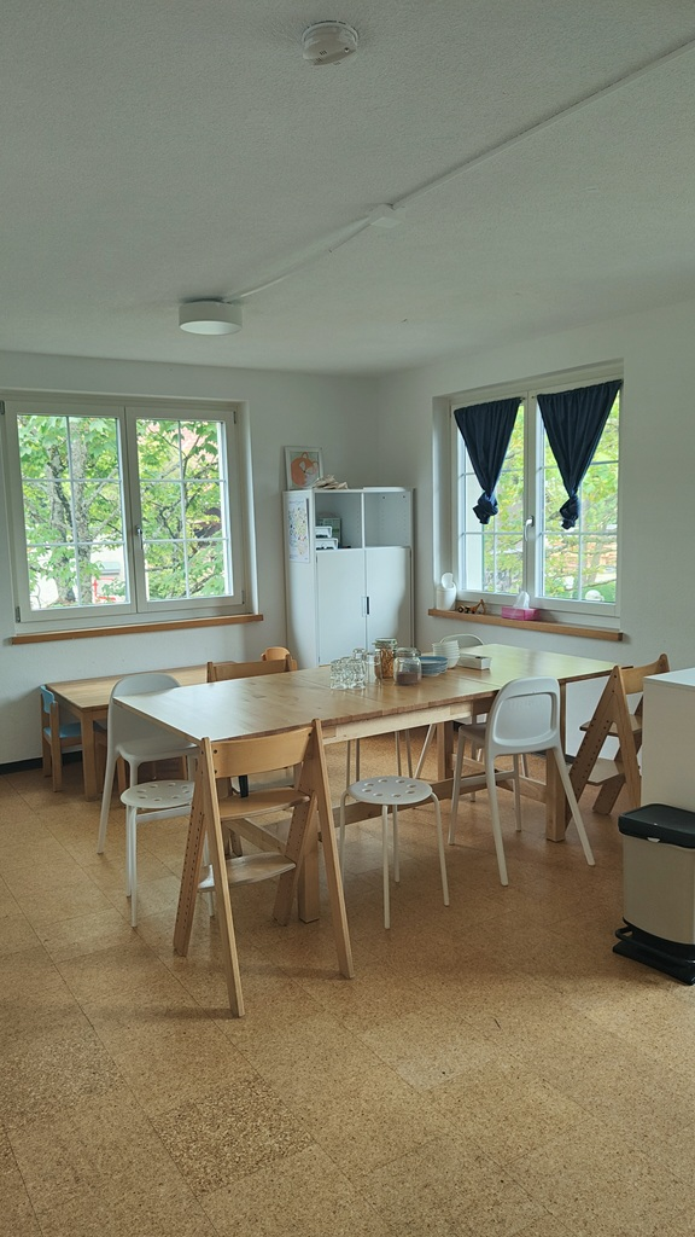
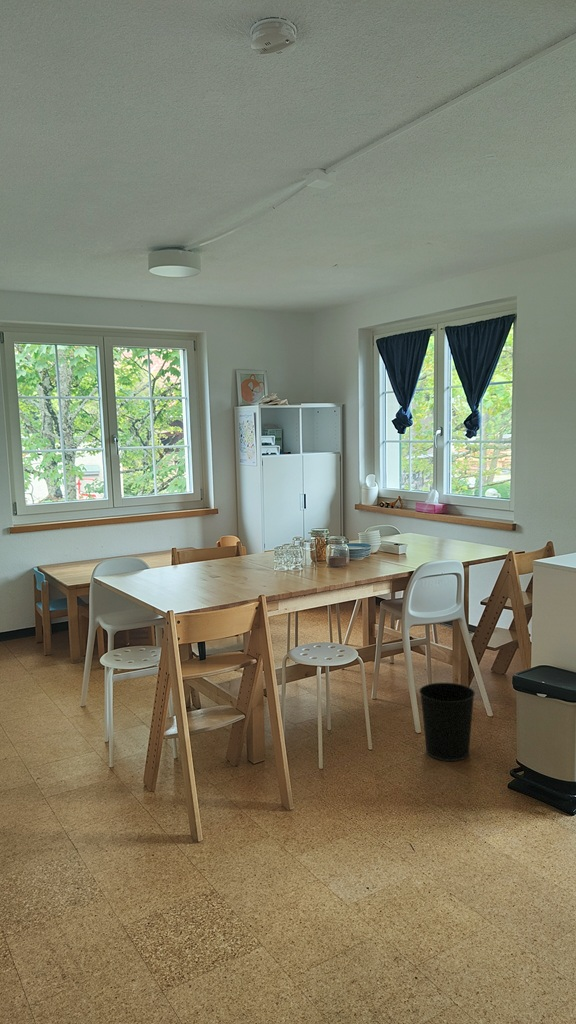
+ wastebasket [418,682,476,762]
